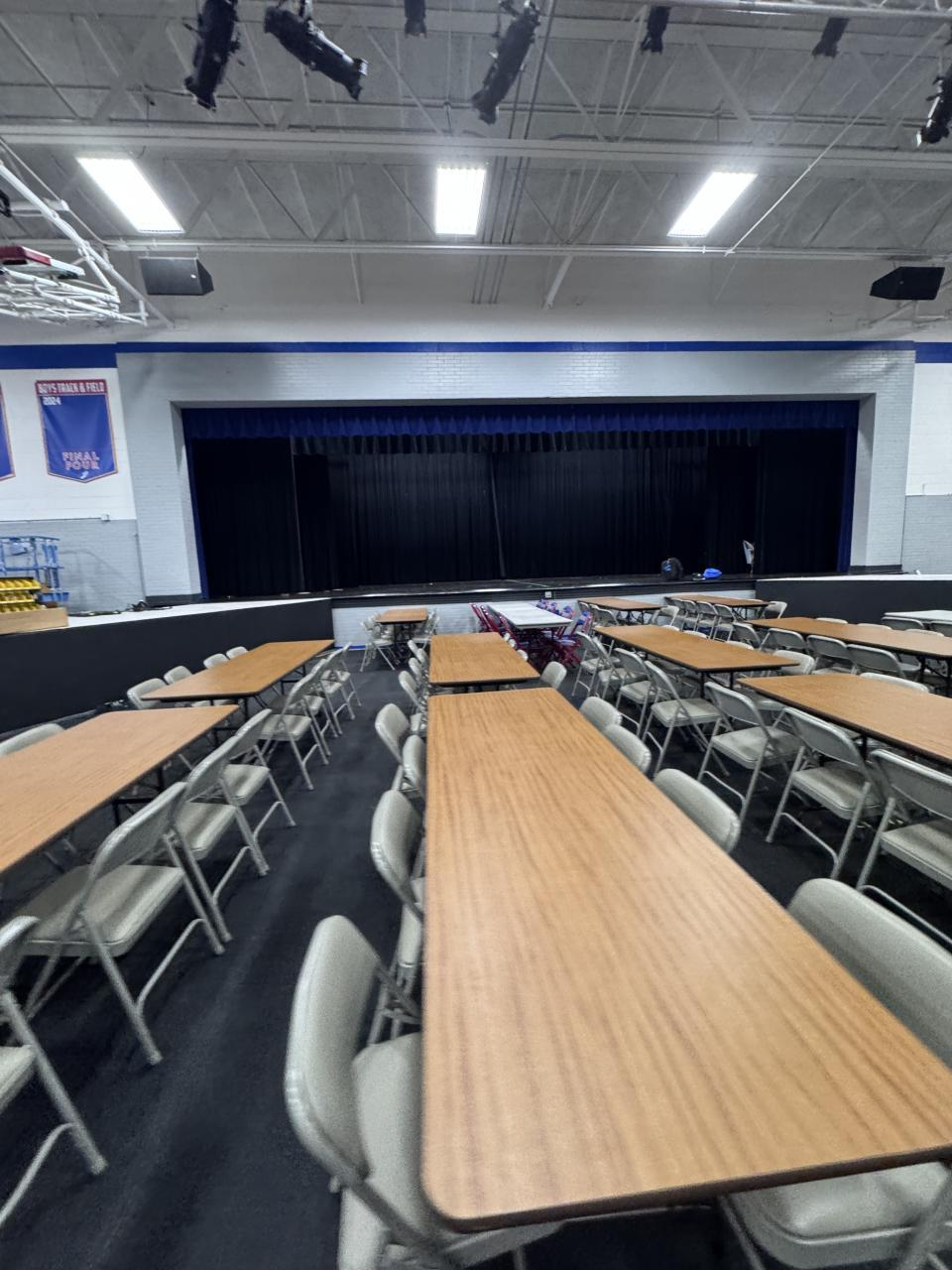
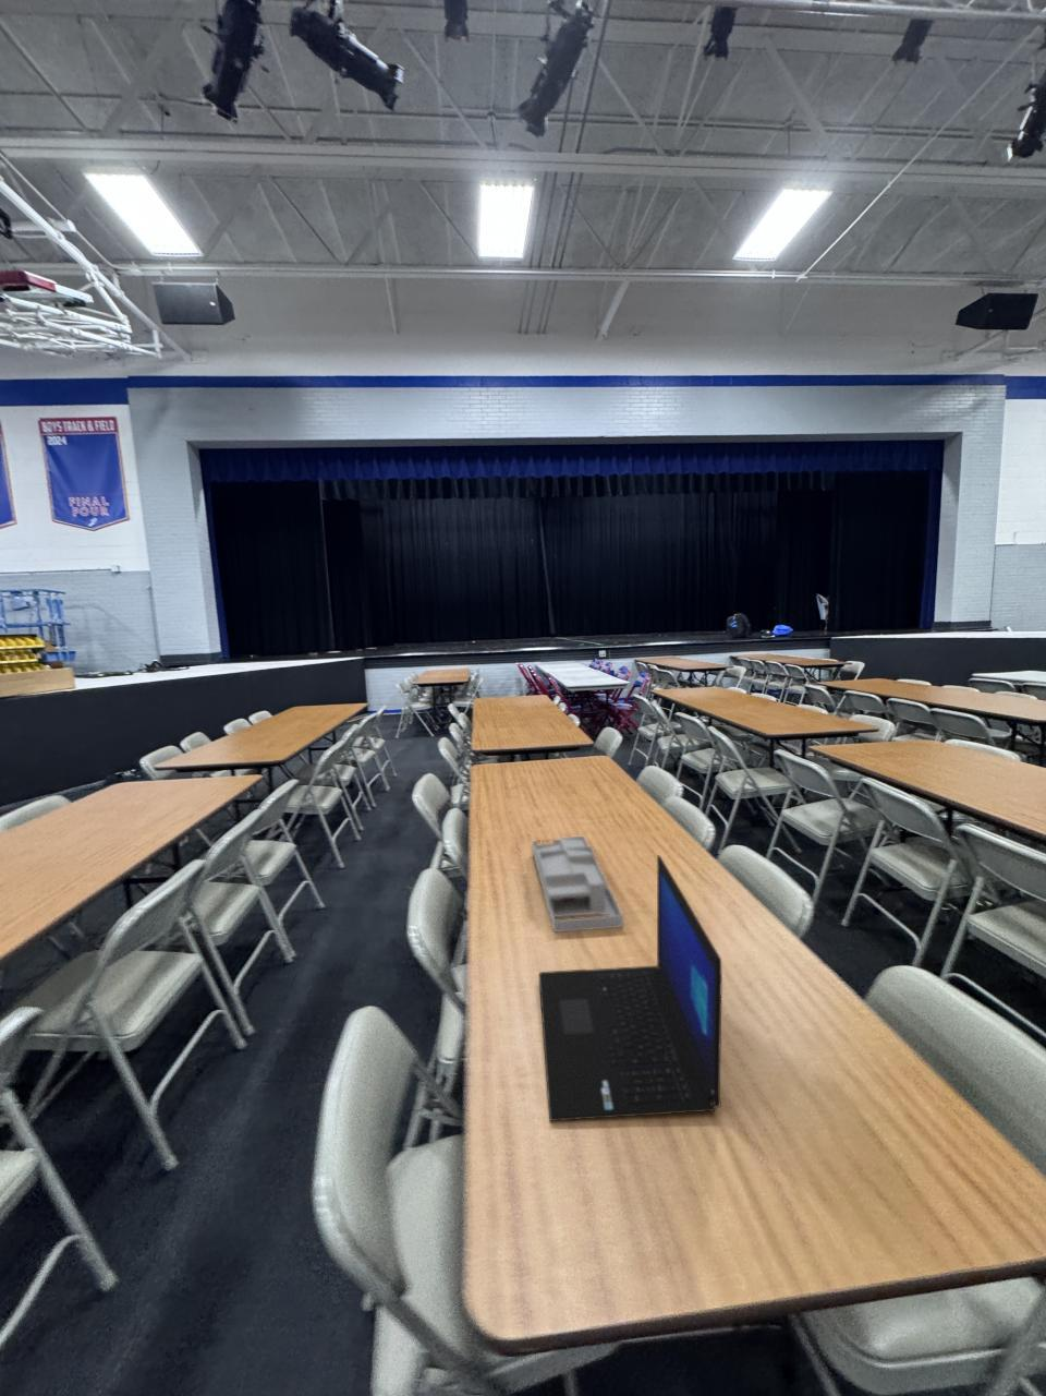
+ desk organizer [531,835,624,933]
+ laptop [537,854,723,1122]
